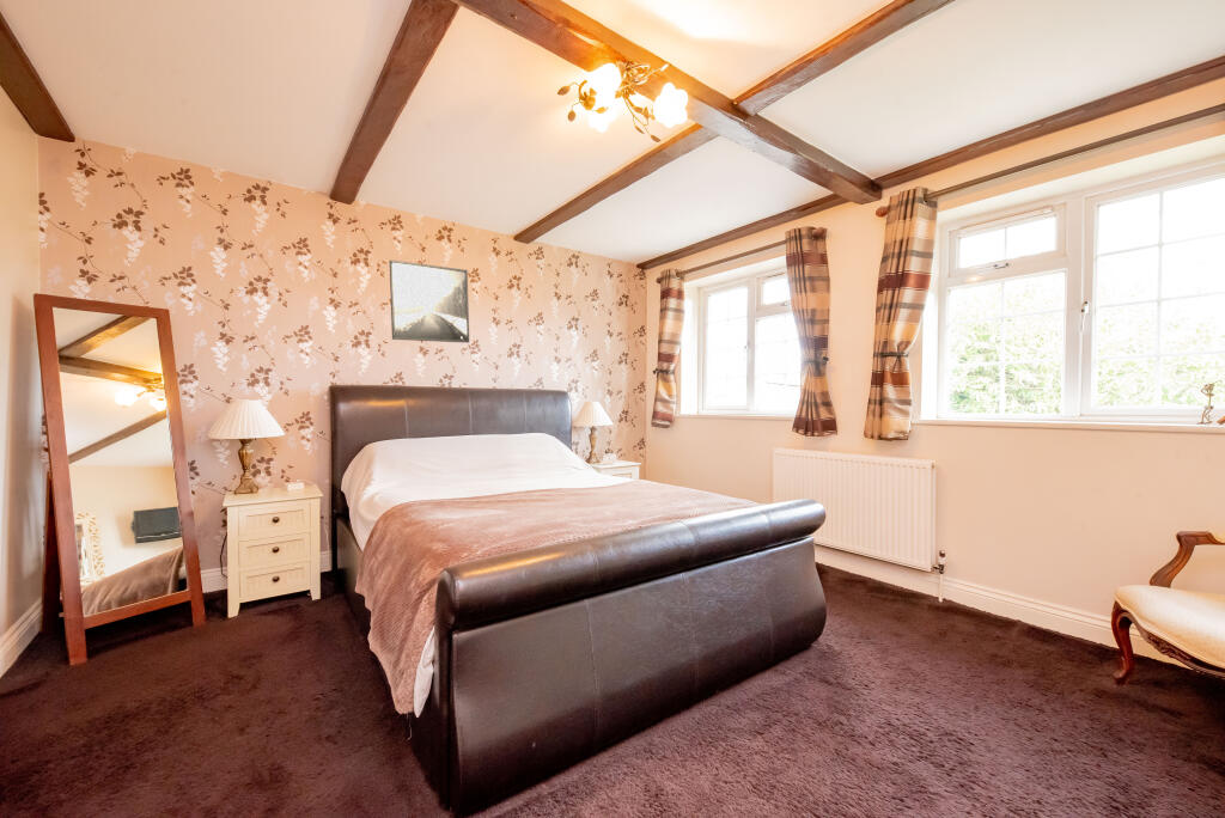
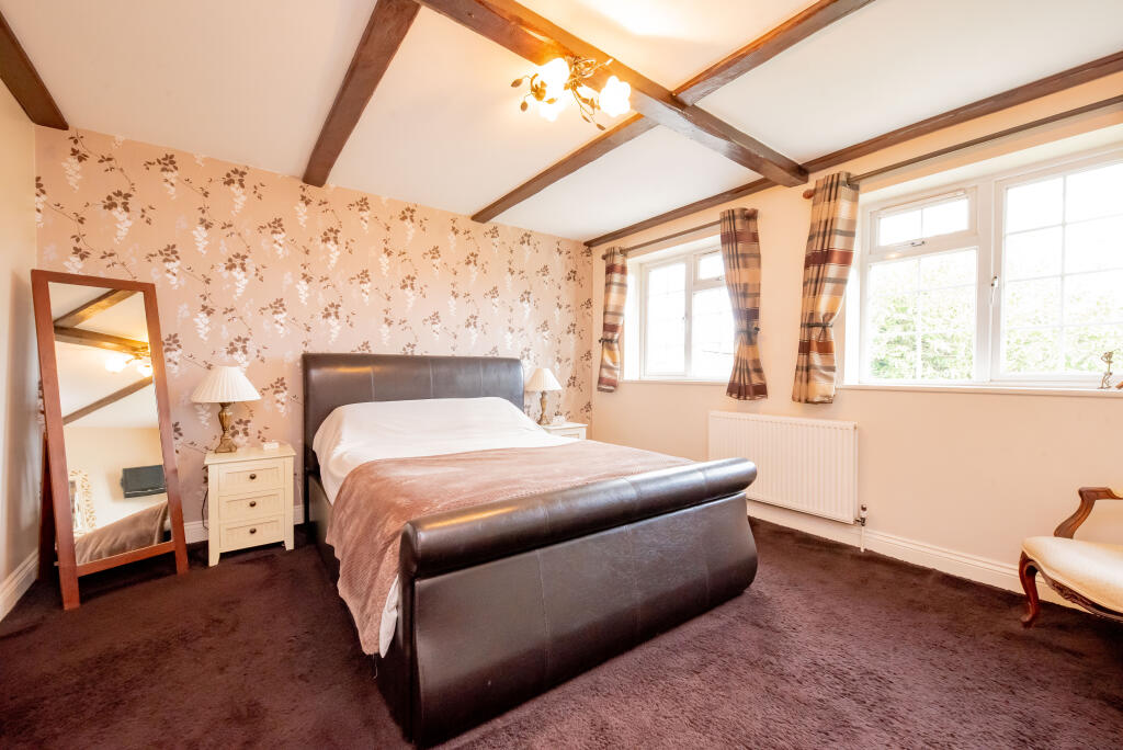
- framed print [389,258,470,344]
